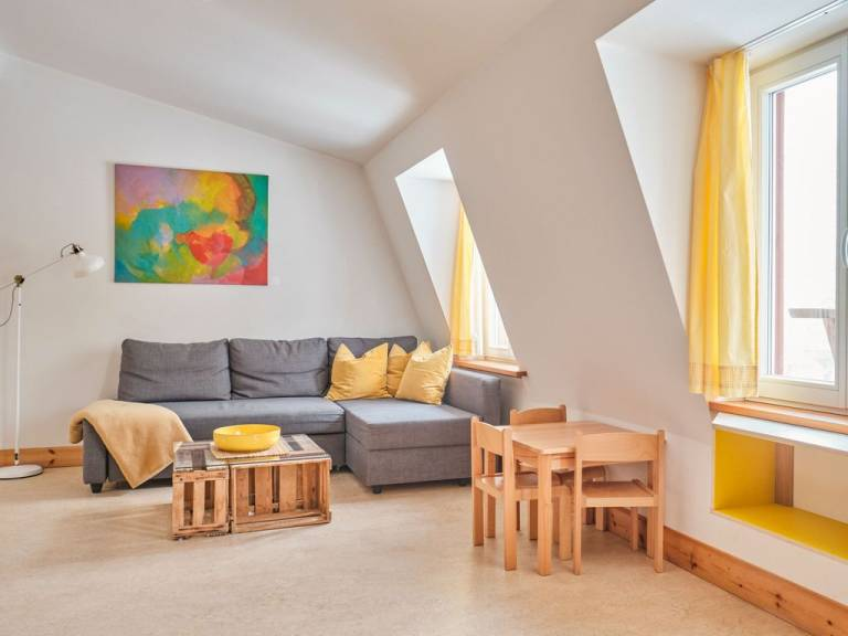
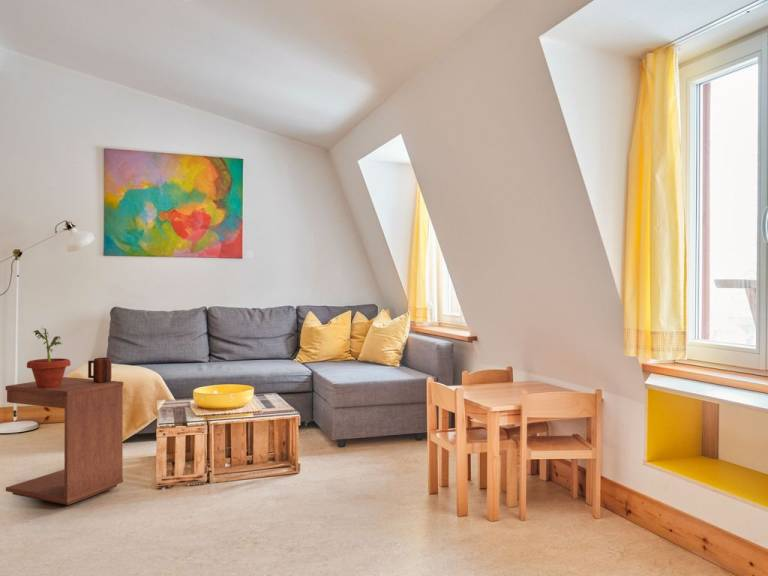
+ side table [4,376,124,506]
+ potted plant [26,325,71,388]
+ mug [87,357,112,382]
